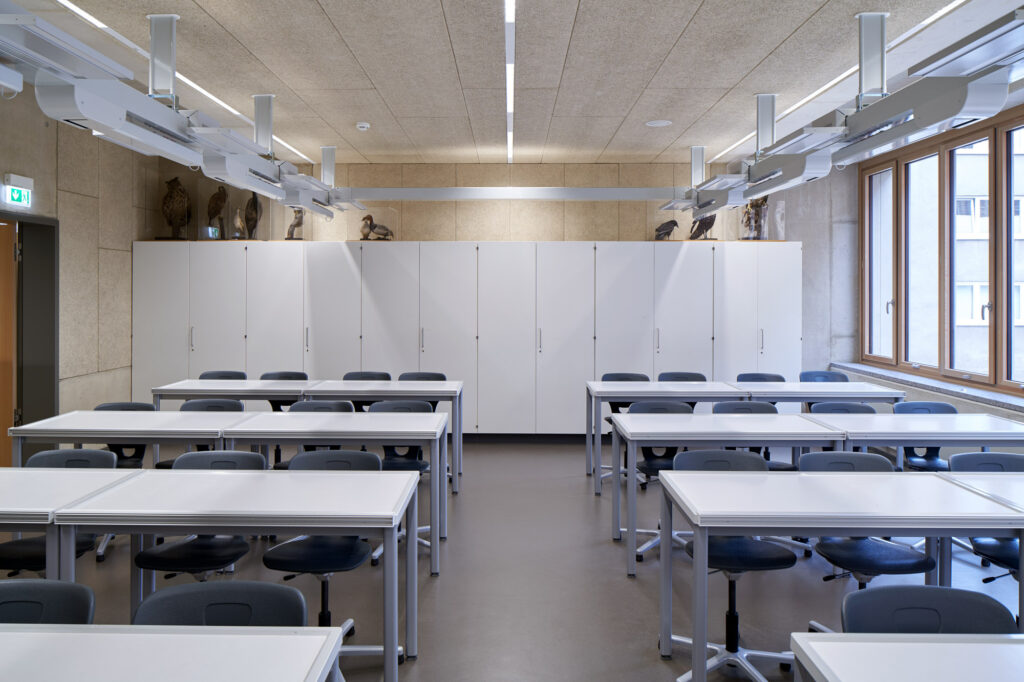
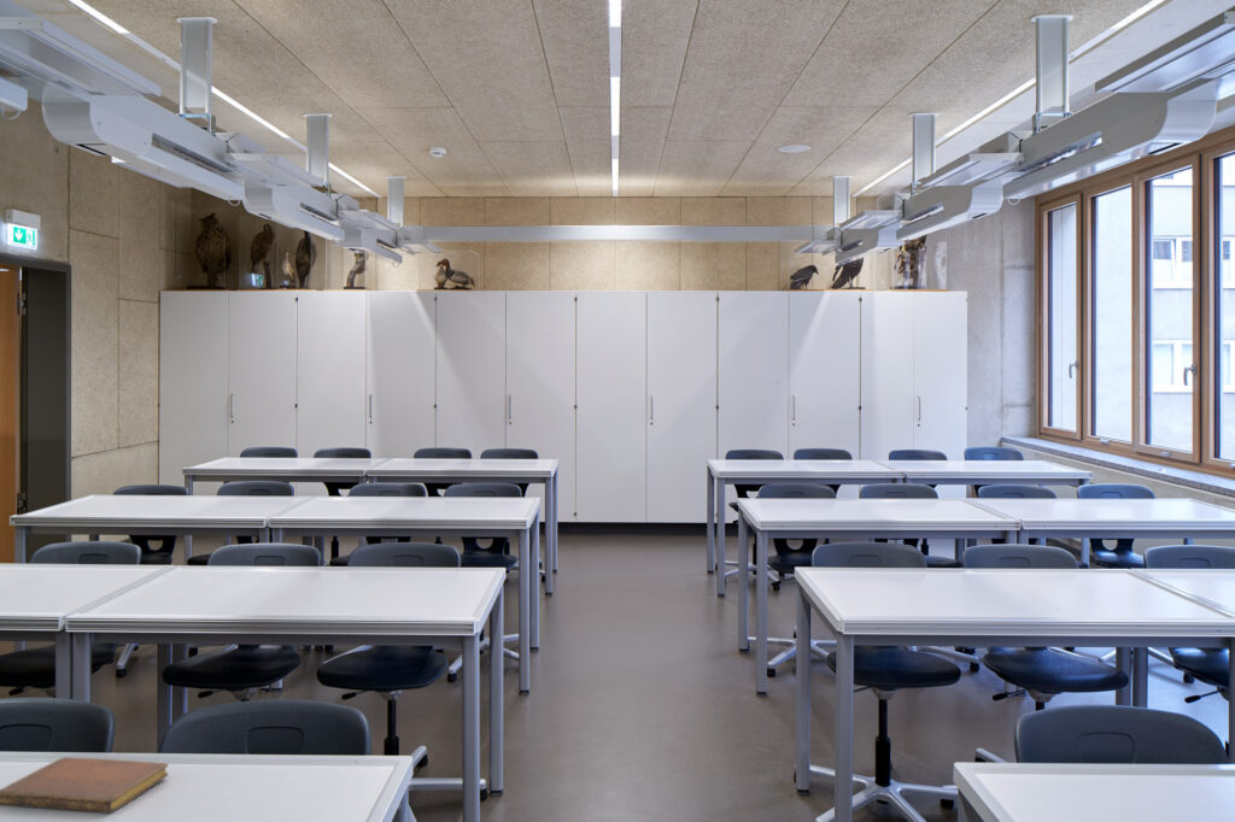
+ notebook [0,756,169,815]
